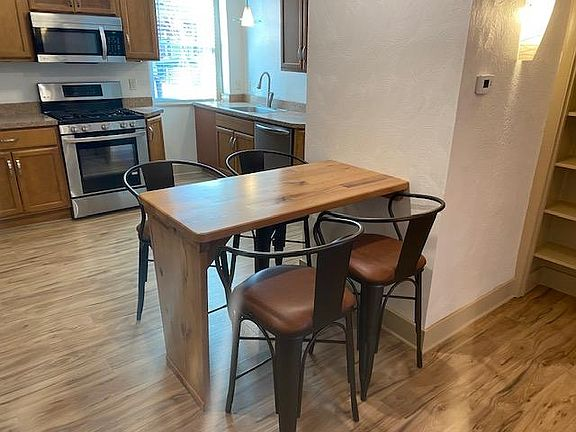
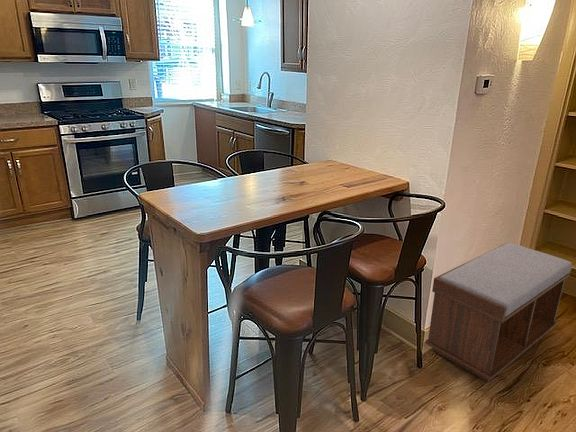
+ bench [424,242,573,383]
